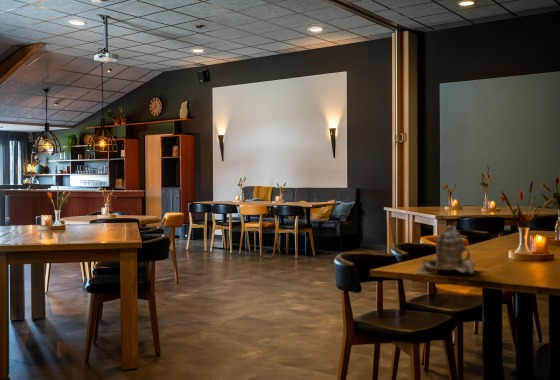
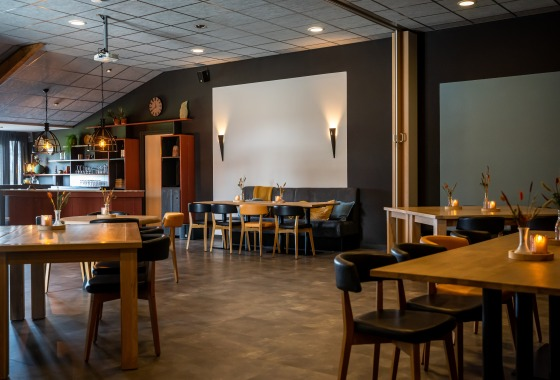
- teapot [414,224,477,276]
